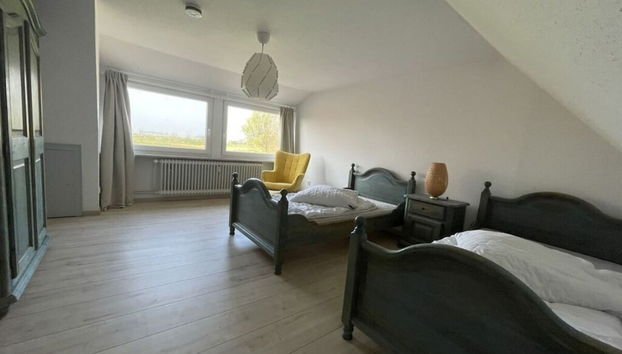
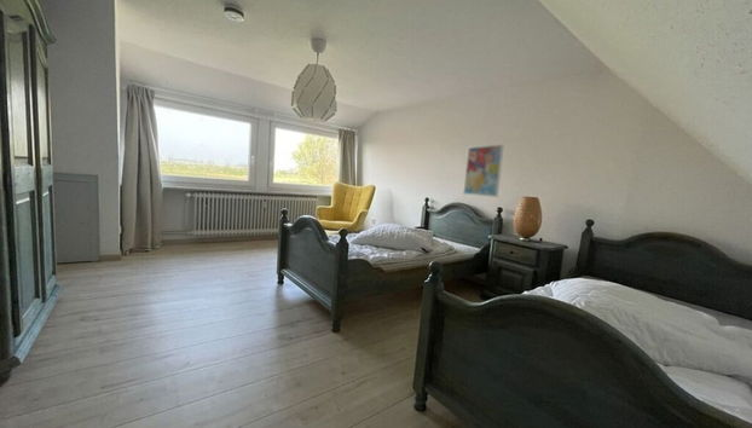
+ wall art [462,144,505,198]
